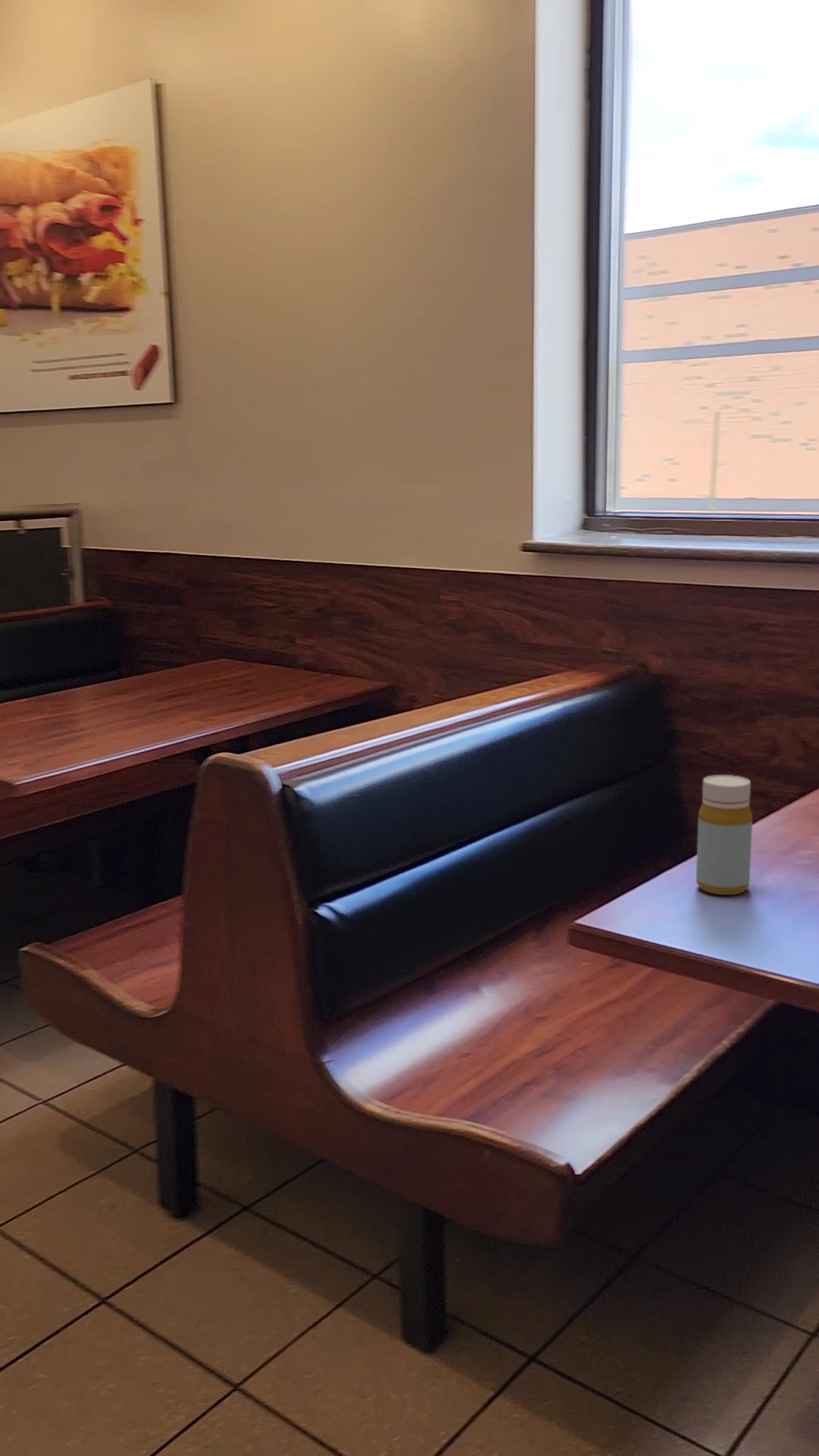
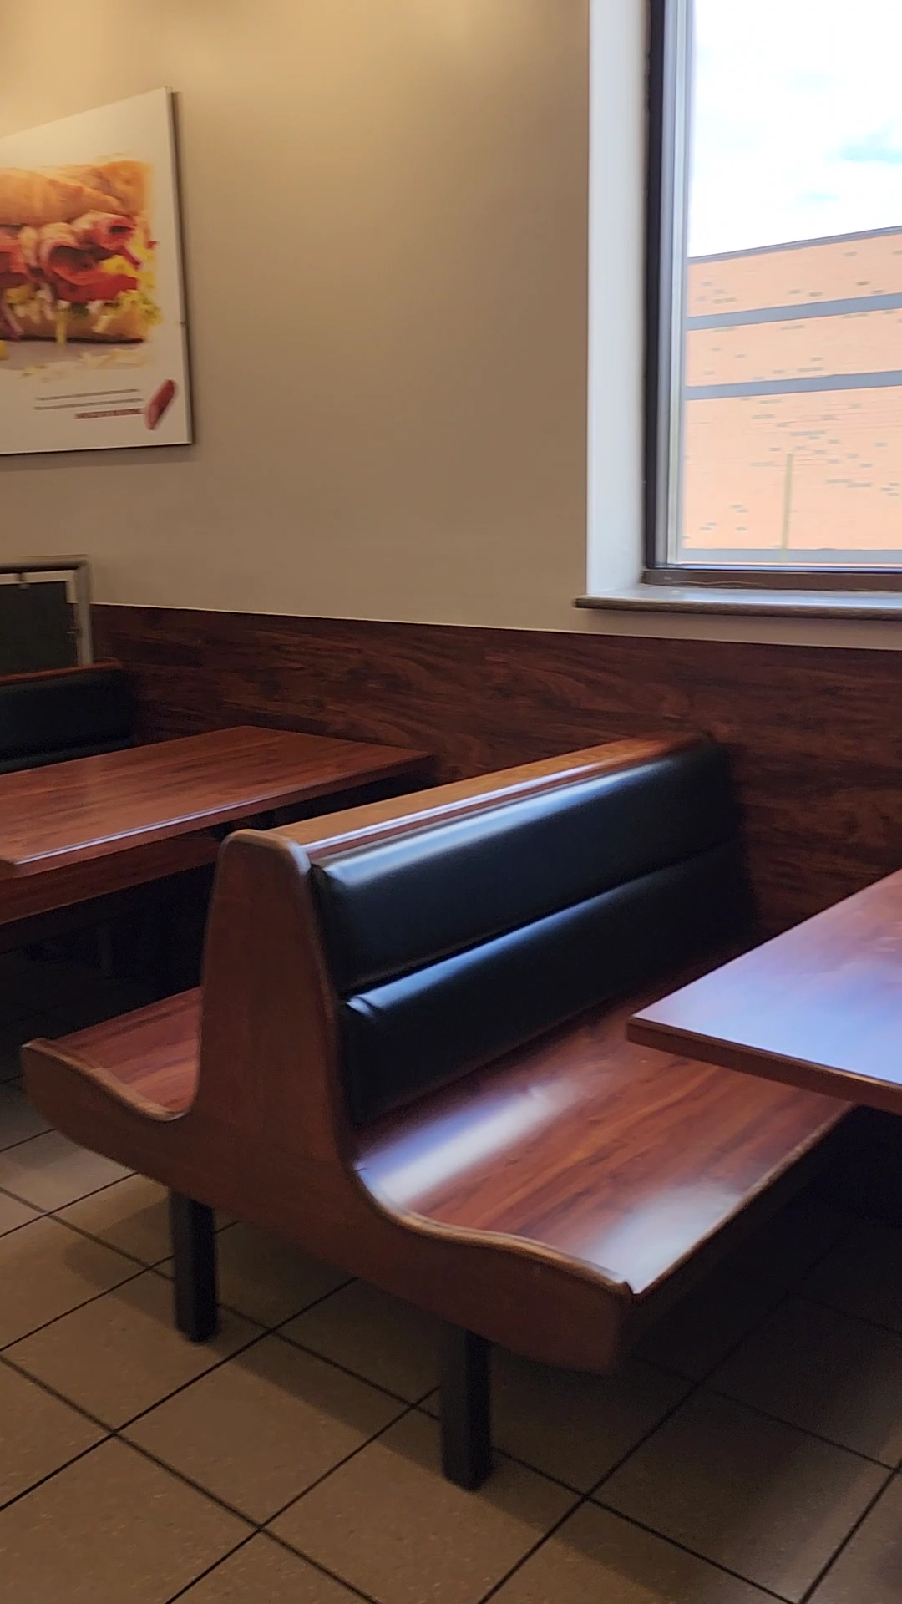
- bottle [695,774,753,896]
